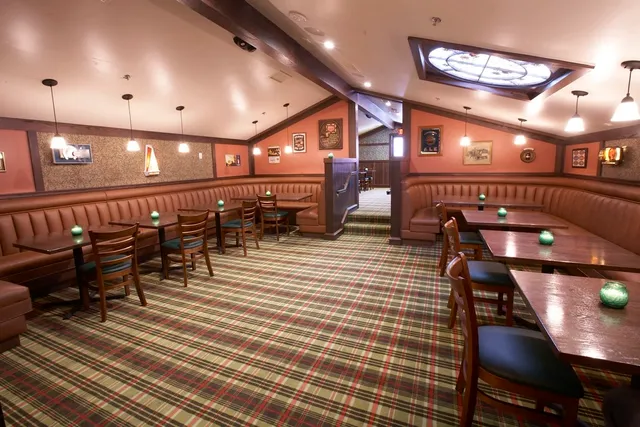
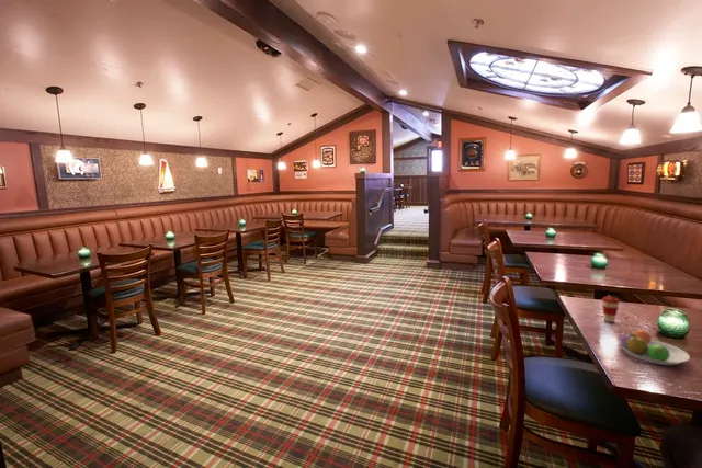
+ coffee cup [600,296,621,323]
+ fruit bowl [616,328,691,366]
